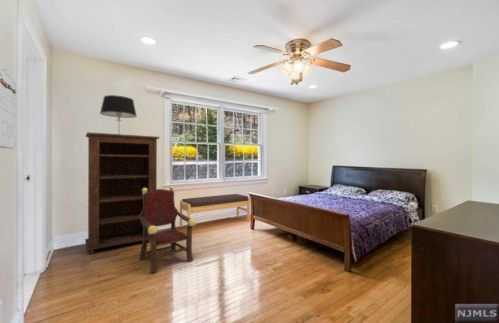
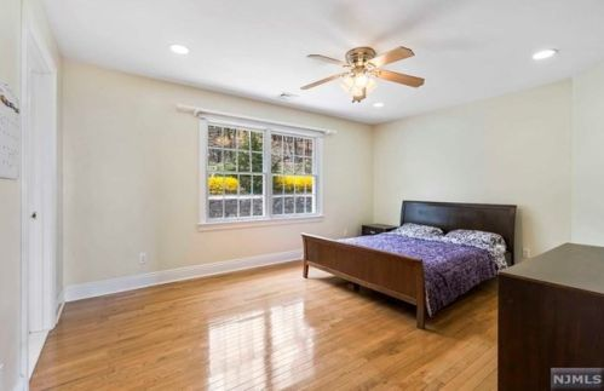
- bench [179,193,251,228]
- armchair [138,185,197,274]
- bookshelf [84,131,161,254]
- table lamp [99,94,138,134]
